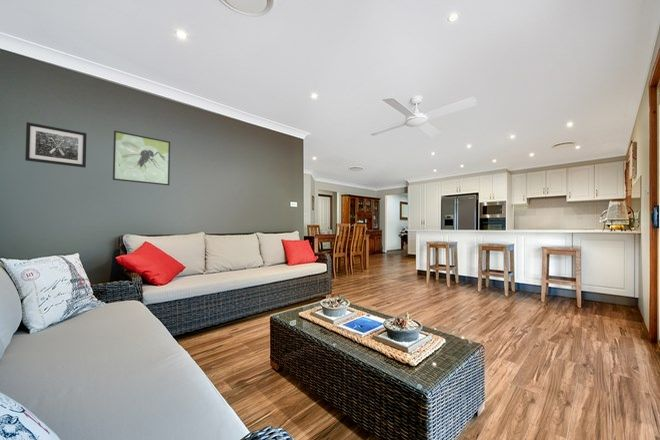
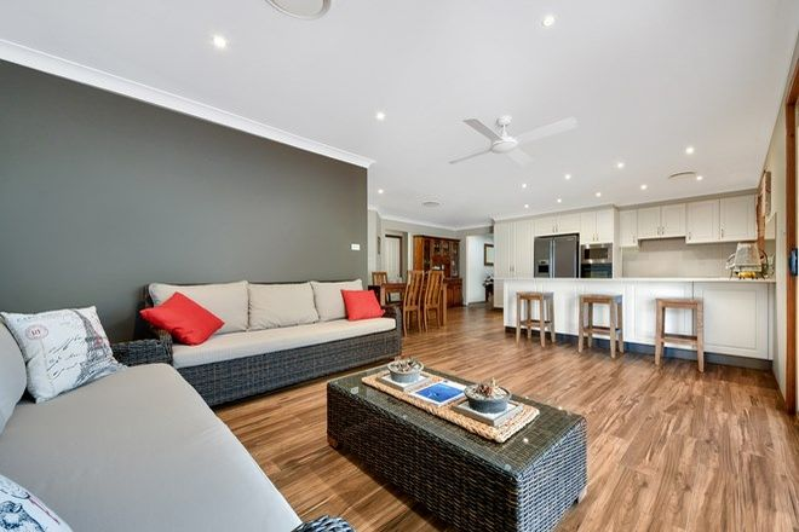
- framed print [112,130,171,186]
- wall art [24,121,88,169]
